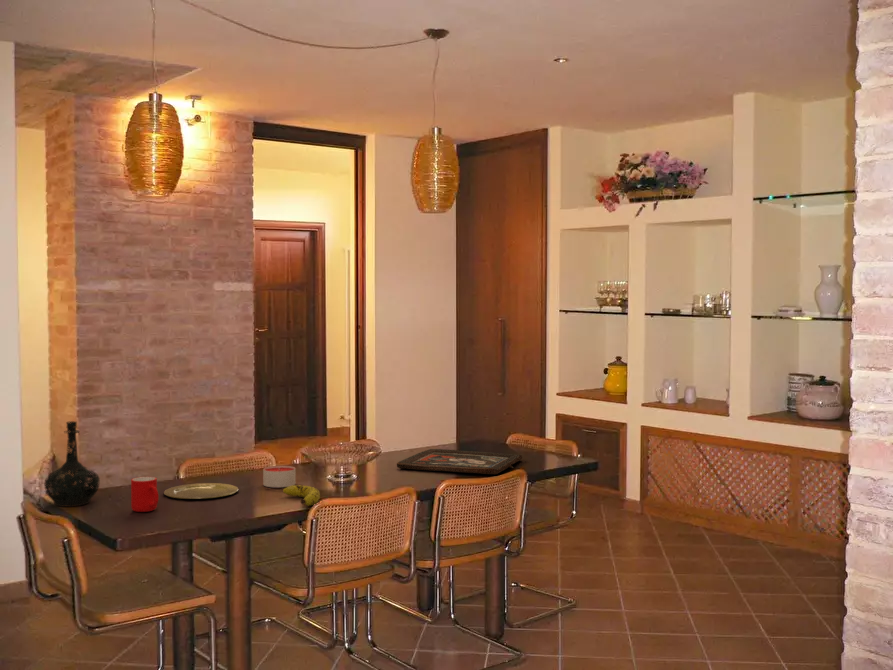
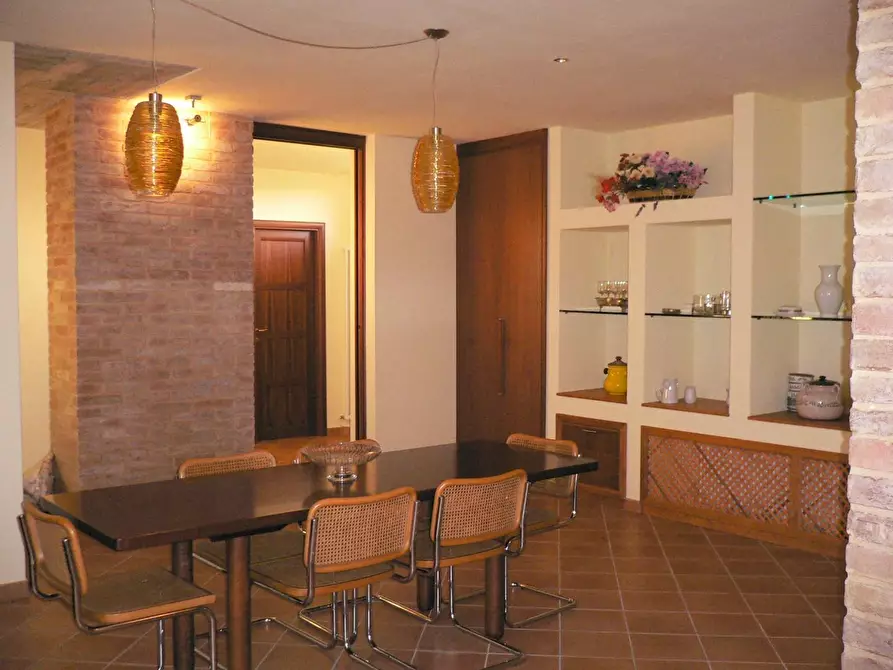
- fruit [282,484,321,507]
- religious icon [396,448,523,475]
- candle [262,465,297,488]
- cup [130,476,159,513]
- bottle [43,420,101,508]
- plate [163,482,239,500]
